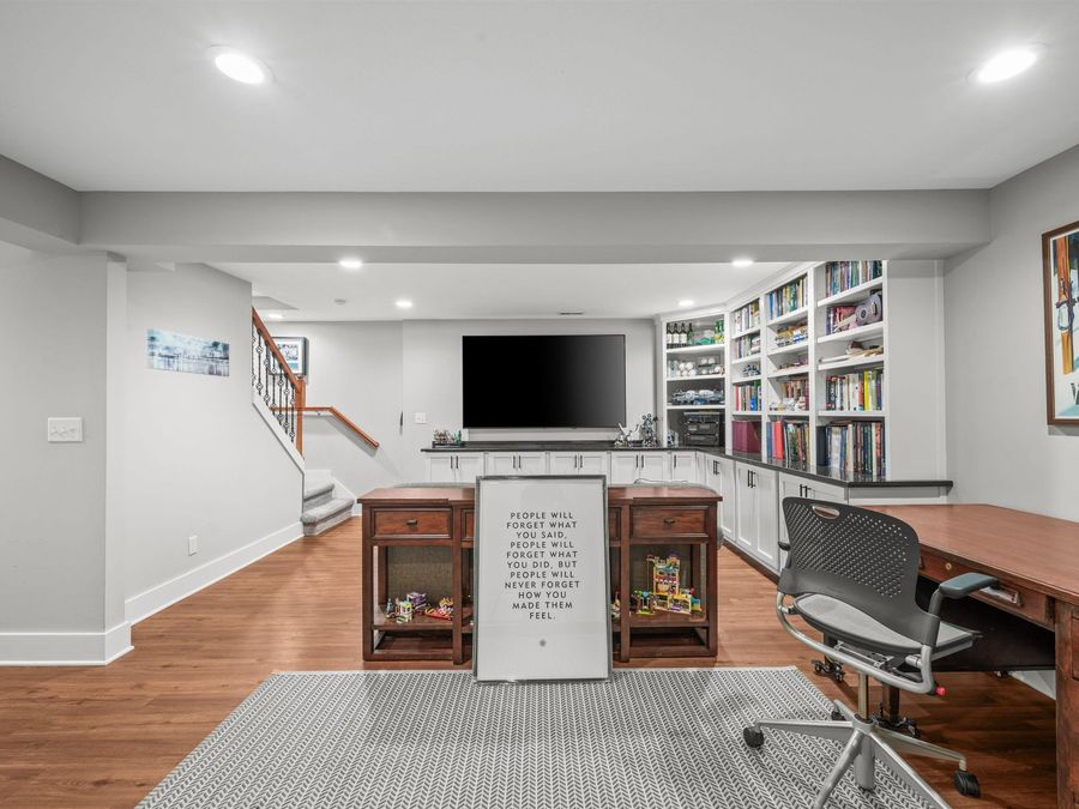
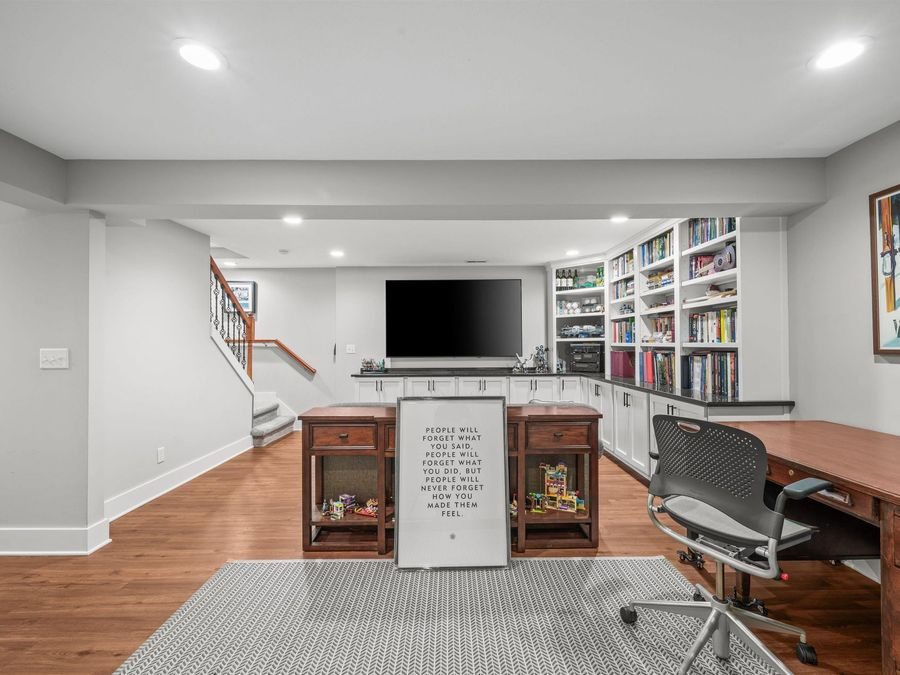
- wall art [146,327,230,378]
